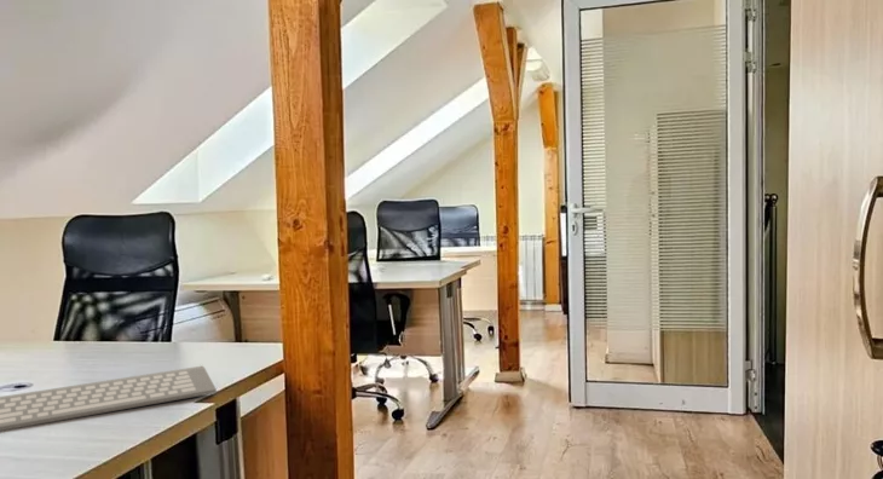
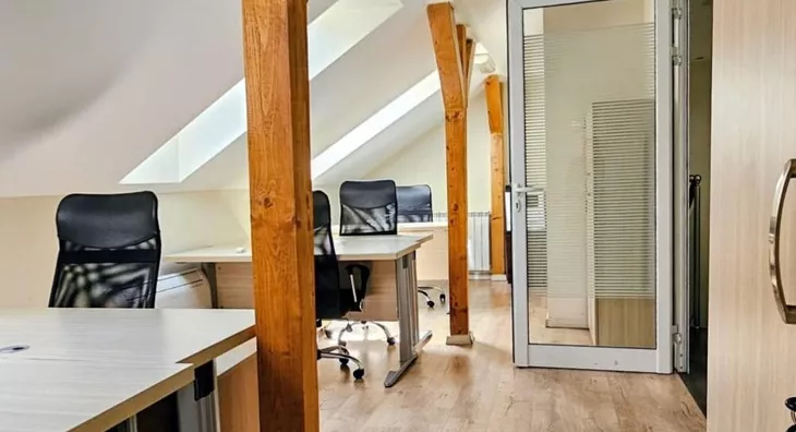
- computer keyboard [0,364,218,432]
